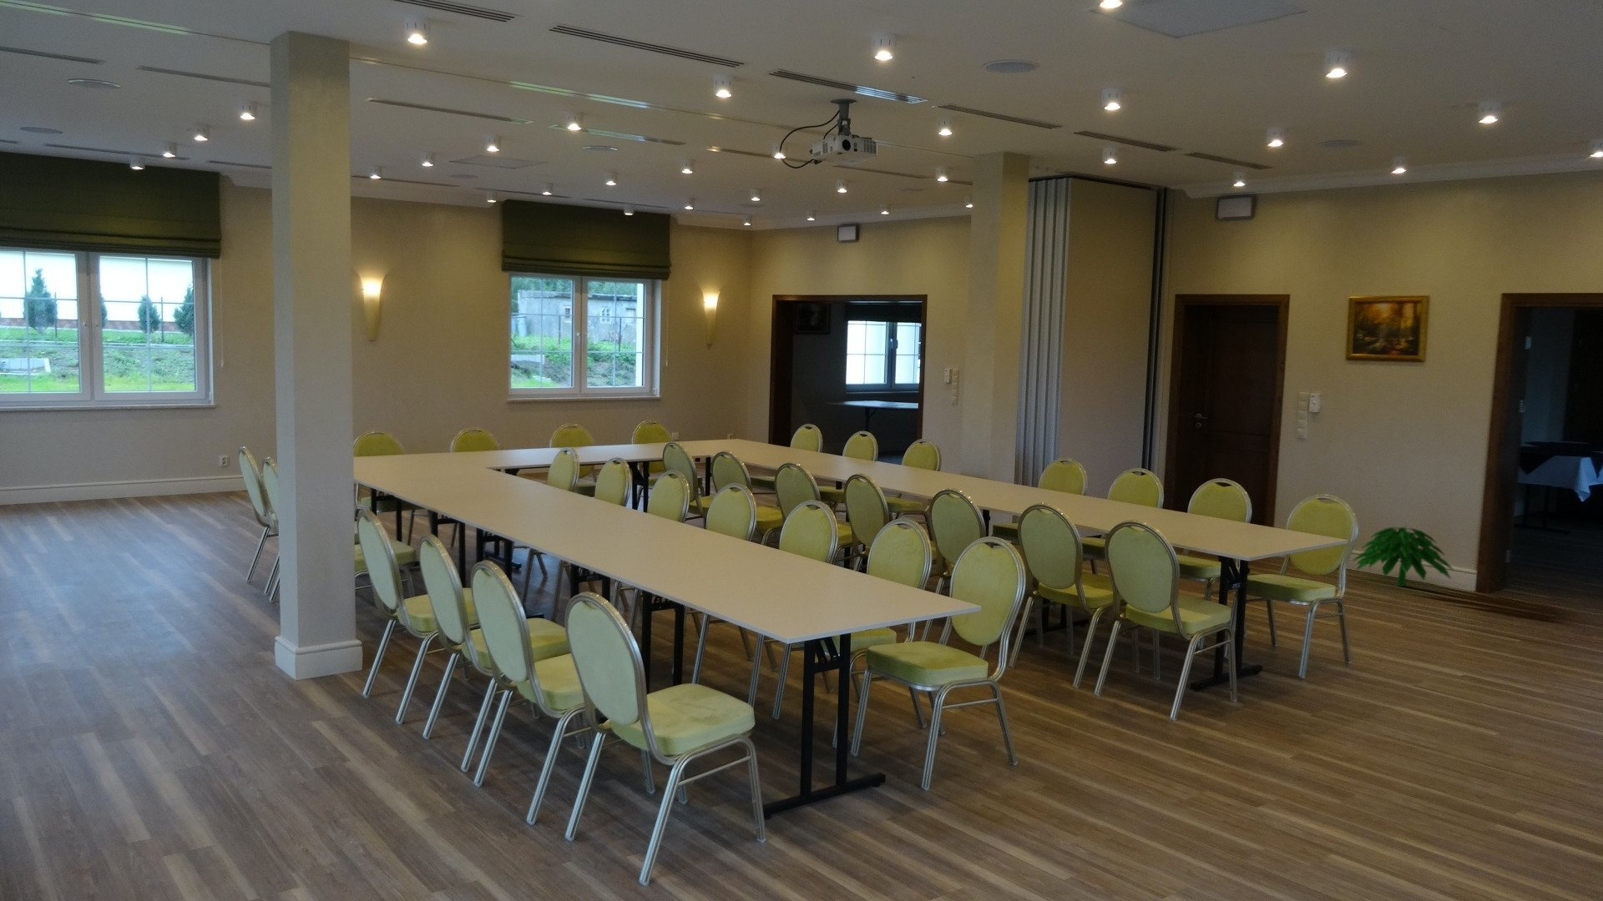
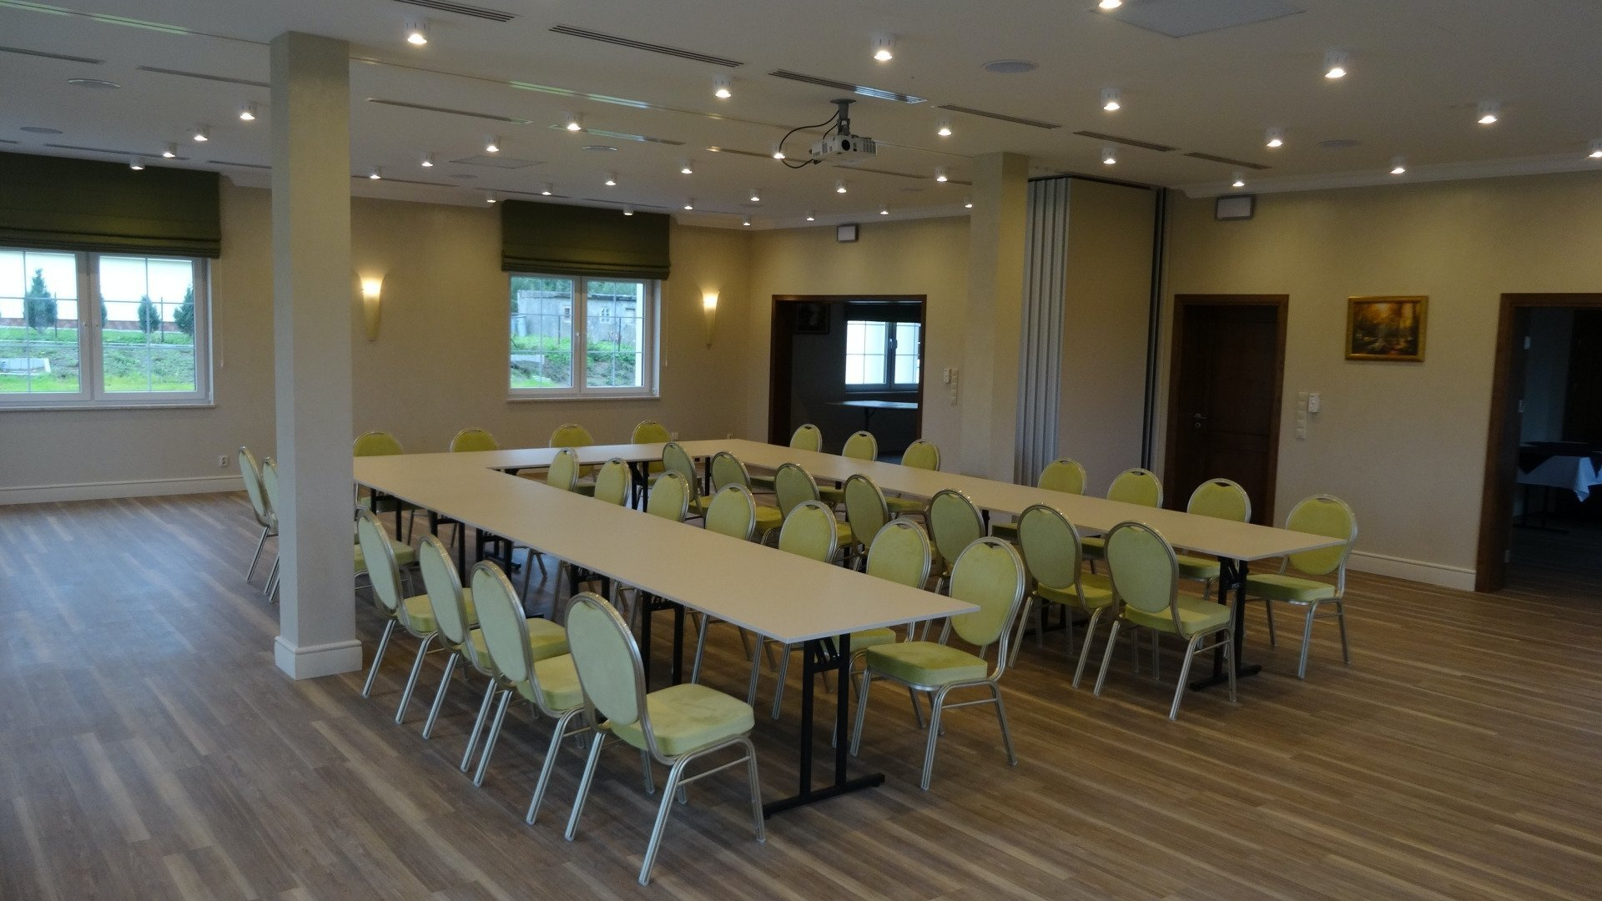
- indoor plant [1352,523,1454,587]
